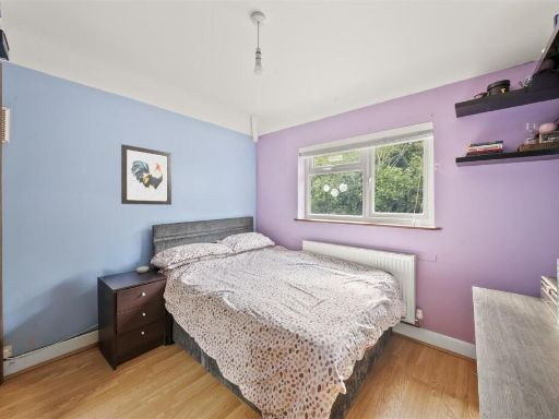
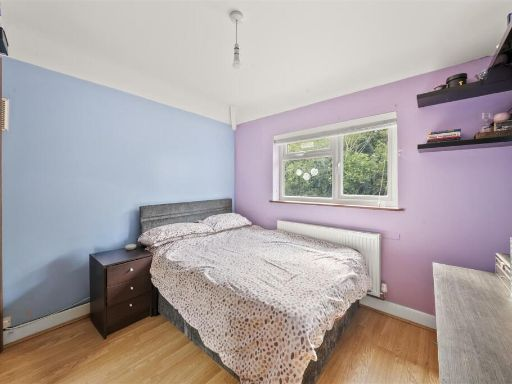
- wall art [120,143,173,206]
